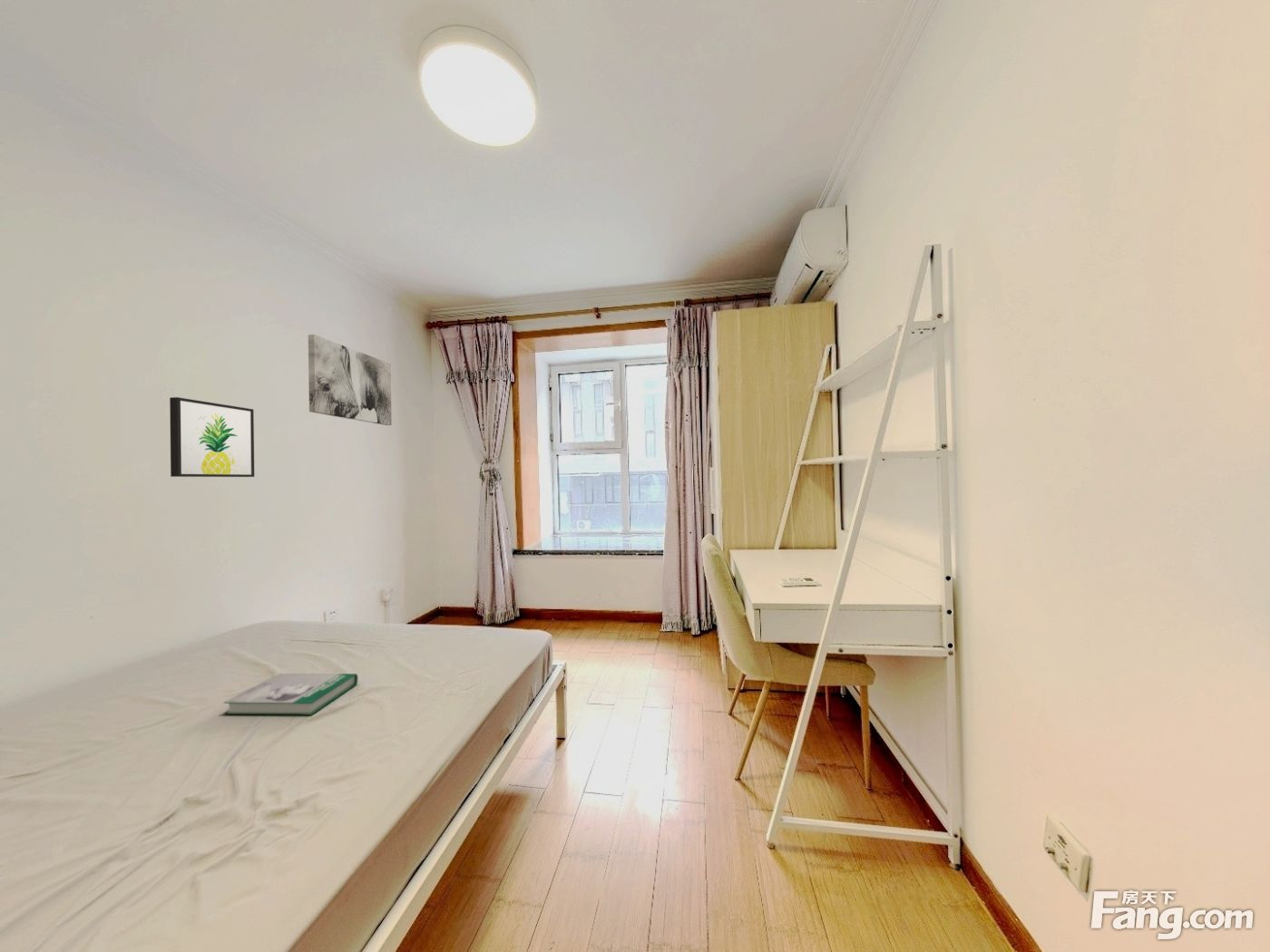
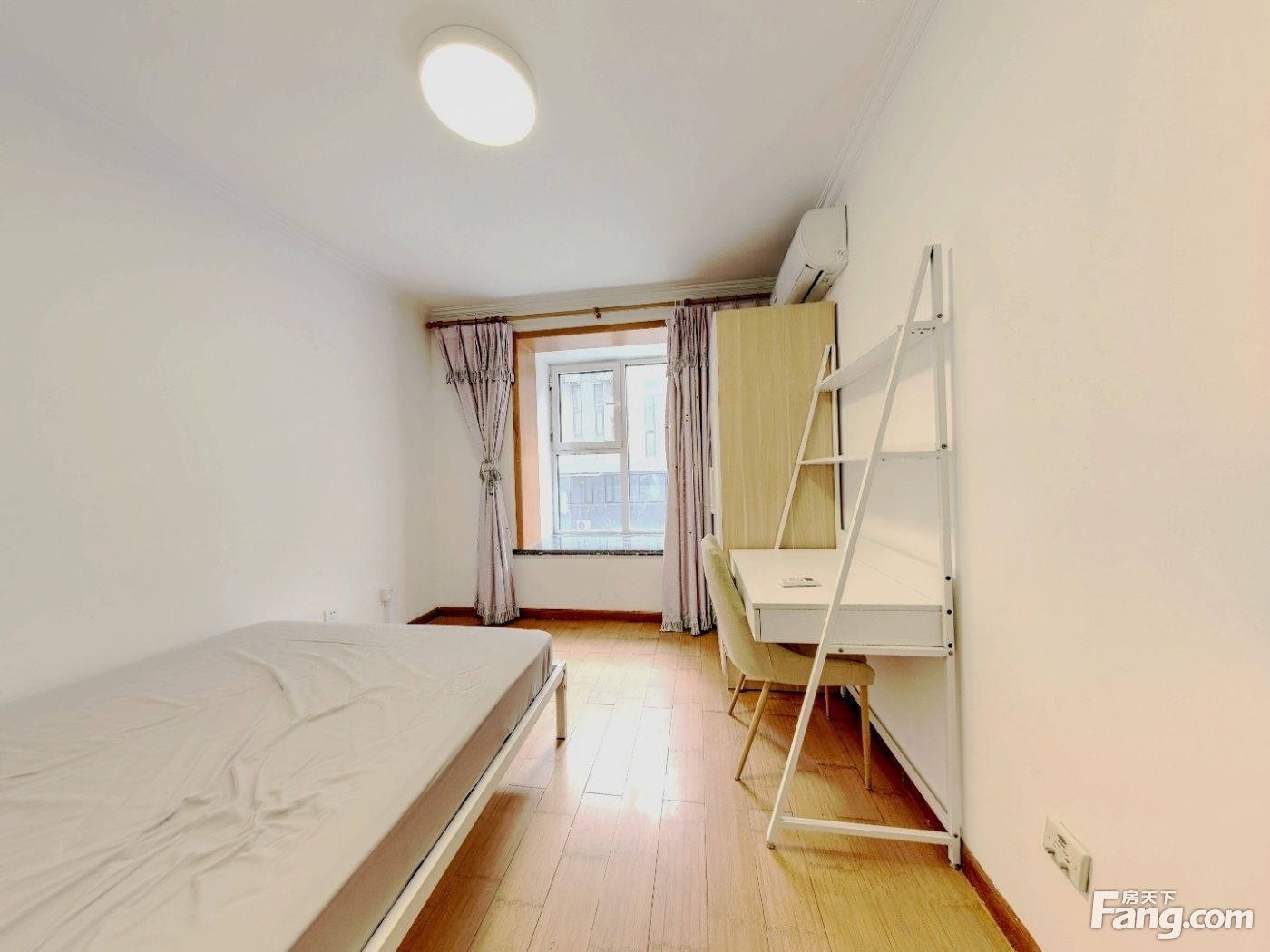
- wall art [308,334,393,426]
- book [223,673,359,716]
- wall art [169,396,255,478]
